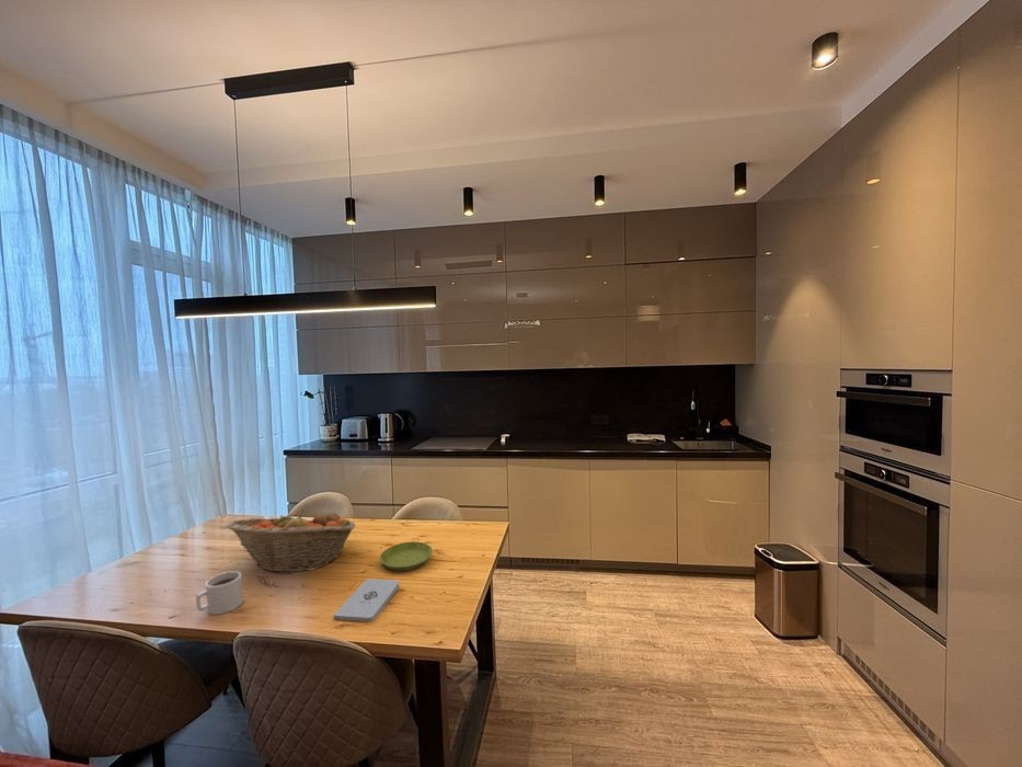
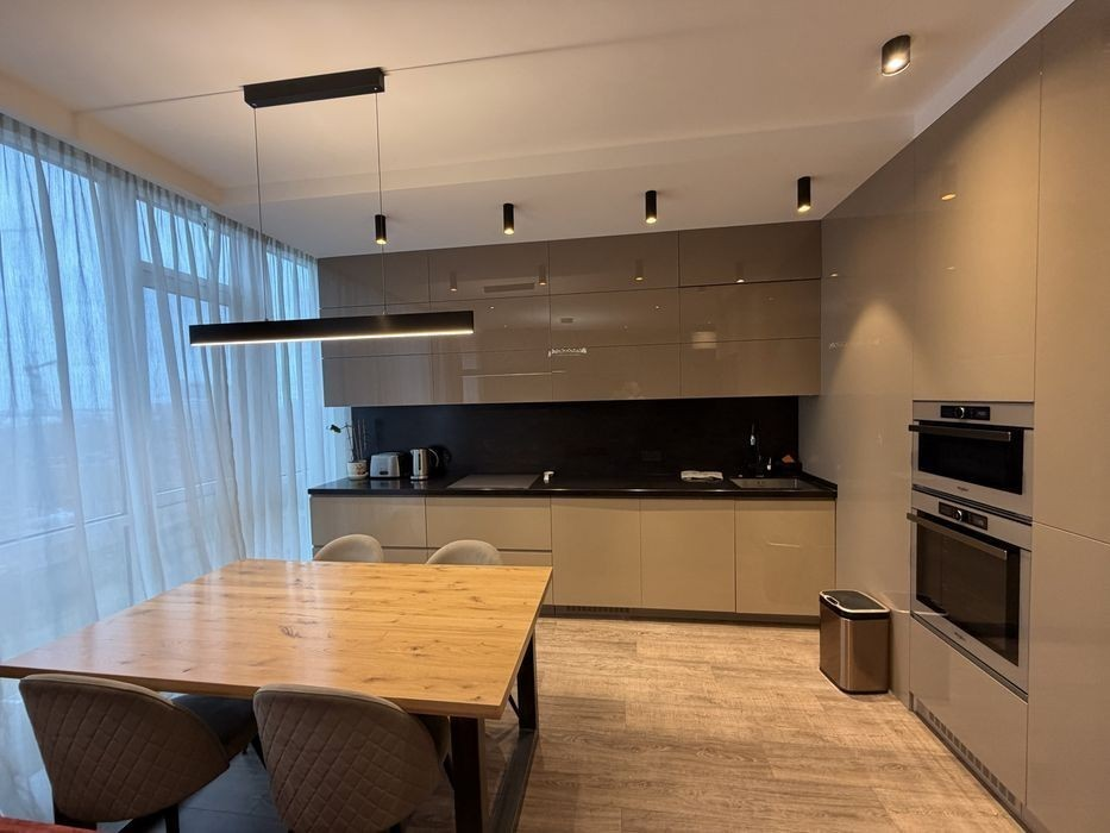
- notepad [332,577,401,622]
- fruit basket [226,508,356,573]
- mug [195,570,244,616]
- saucer [379,541,434,572]
